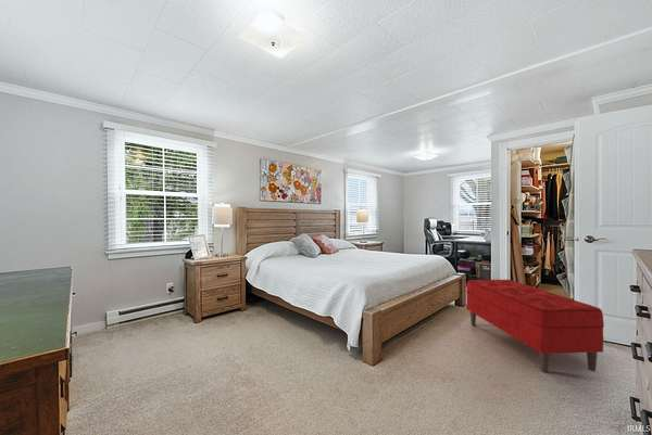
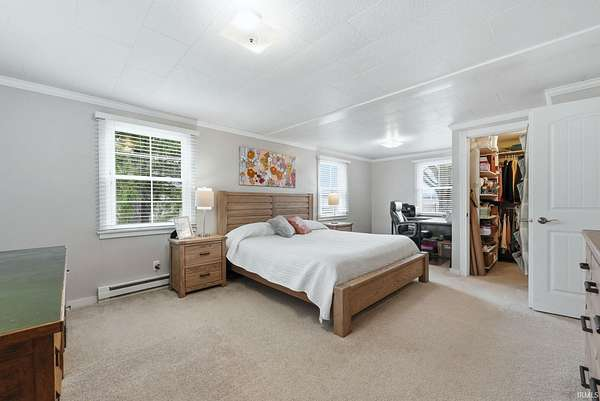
- bench [465,279,605,374]
